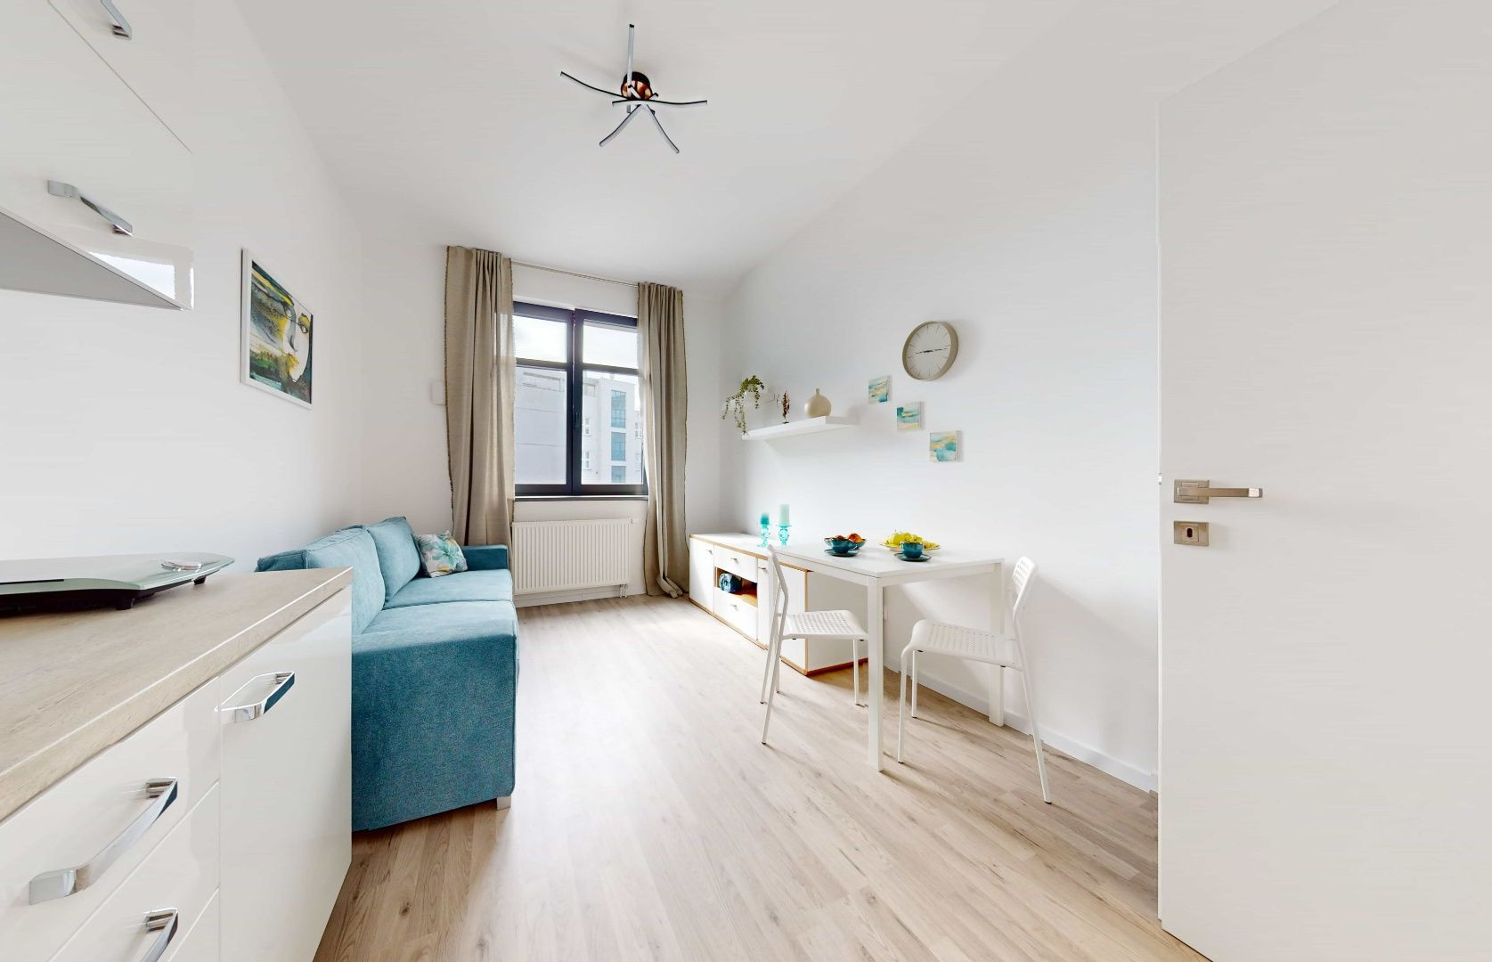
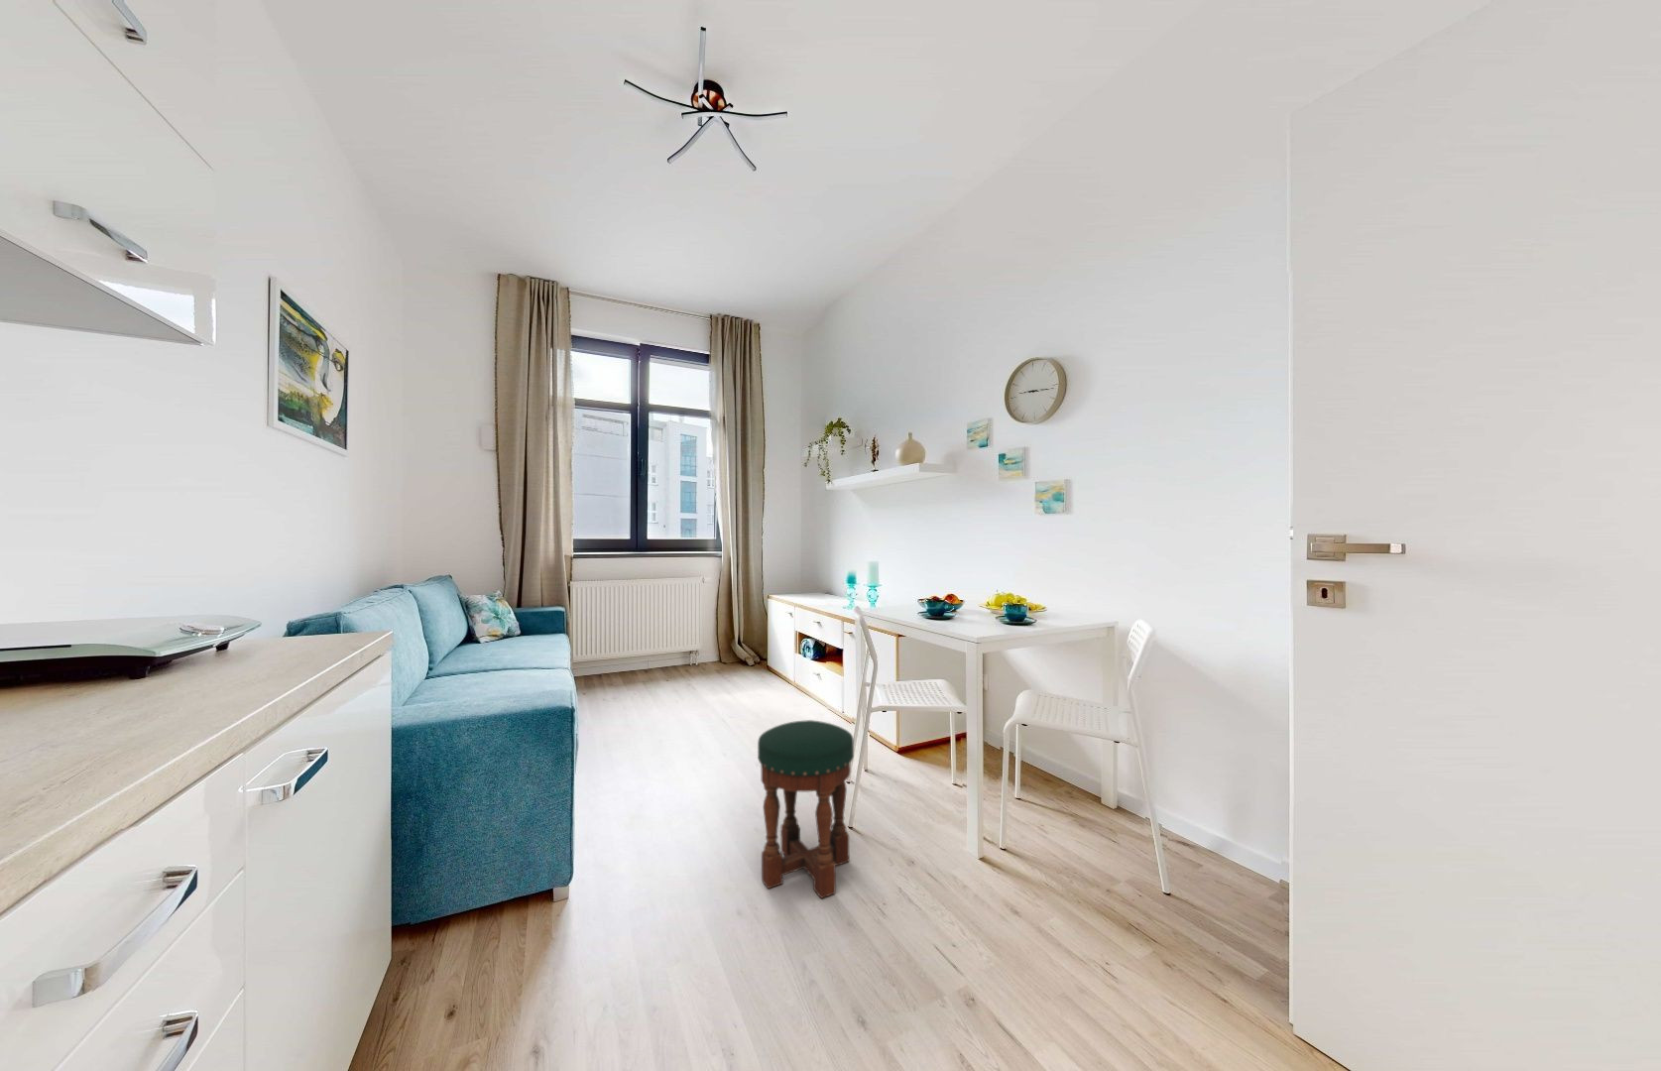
+ stool [757,719,855,899]
